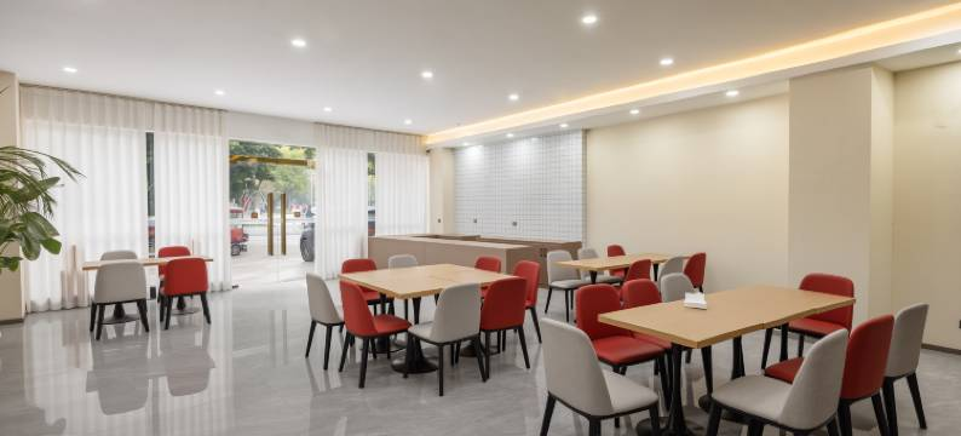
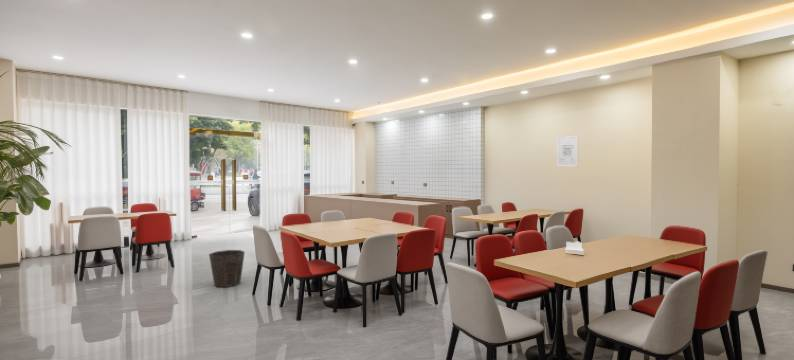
+ waste bin [208,249,246,288]
+ wall art [556,134,579,168]
